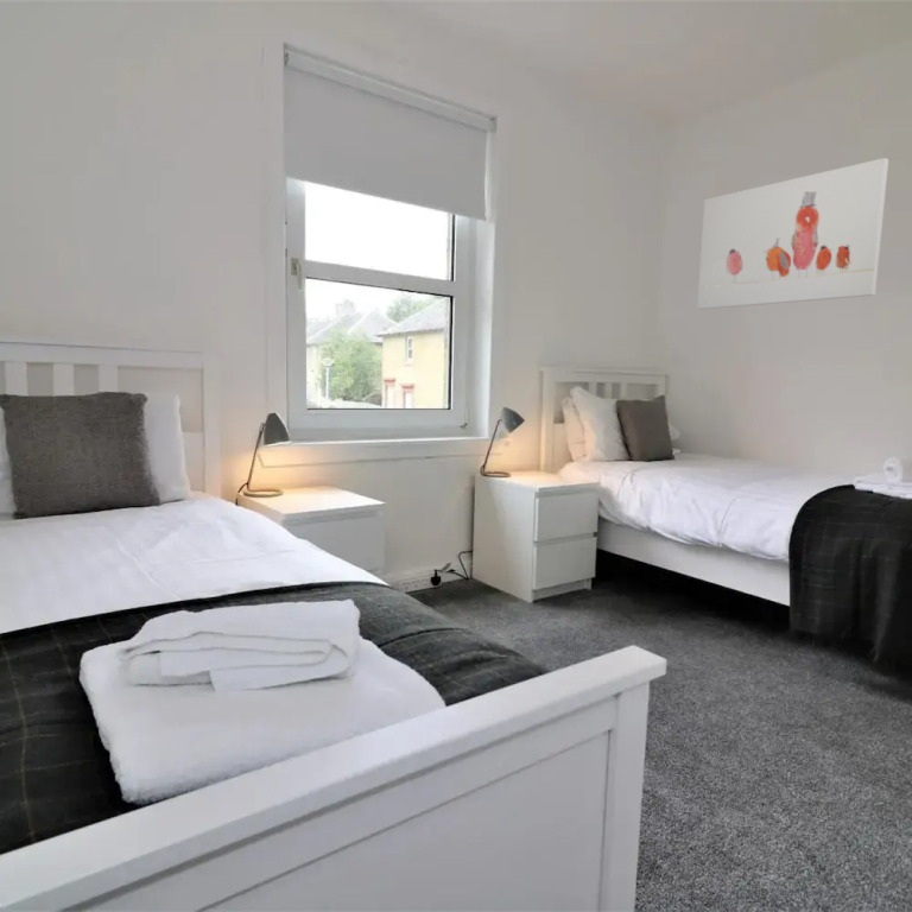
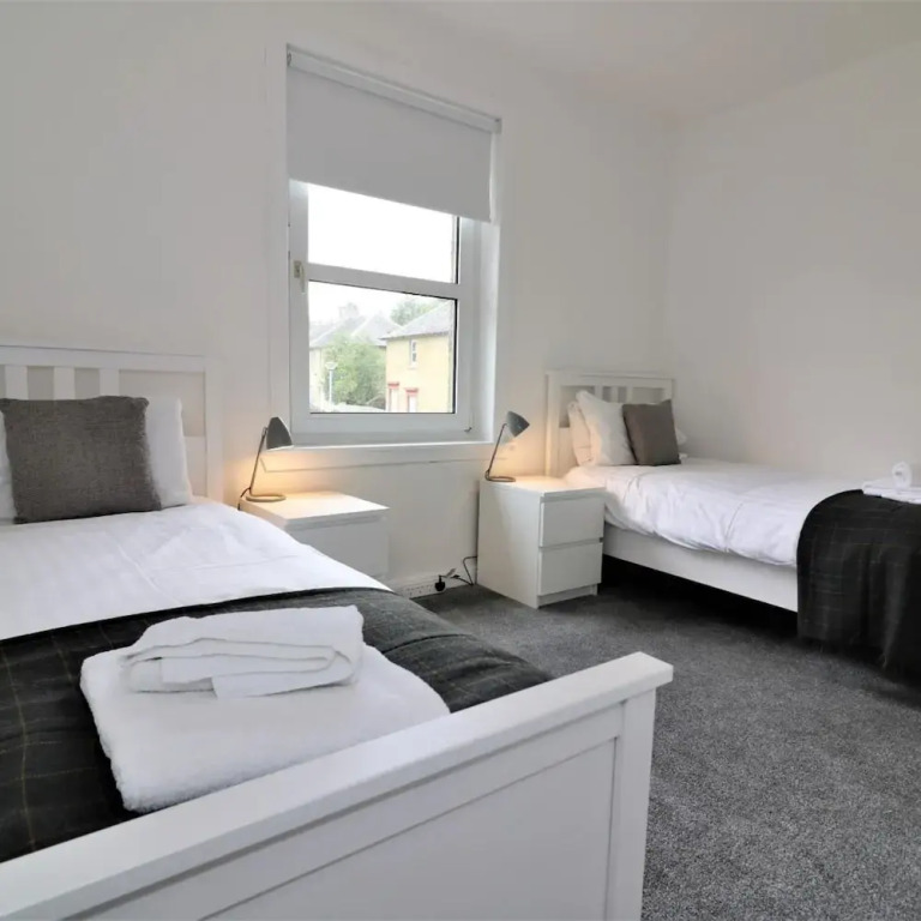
- wall art [696,157,889,311]
